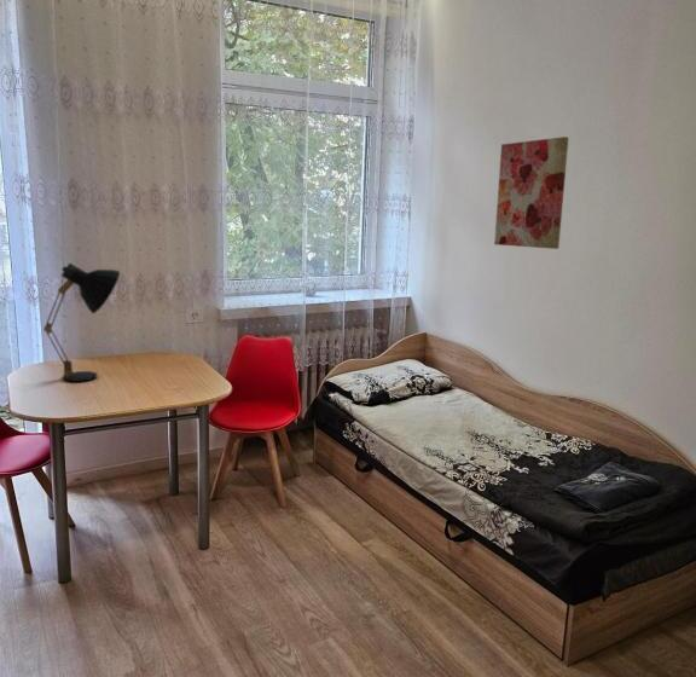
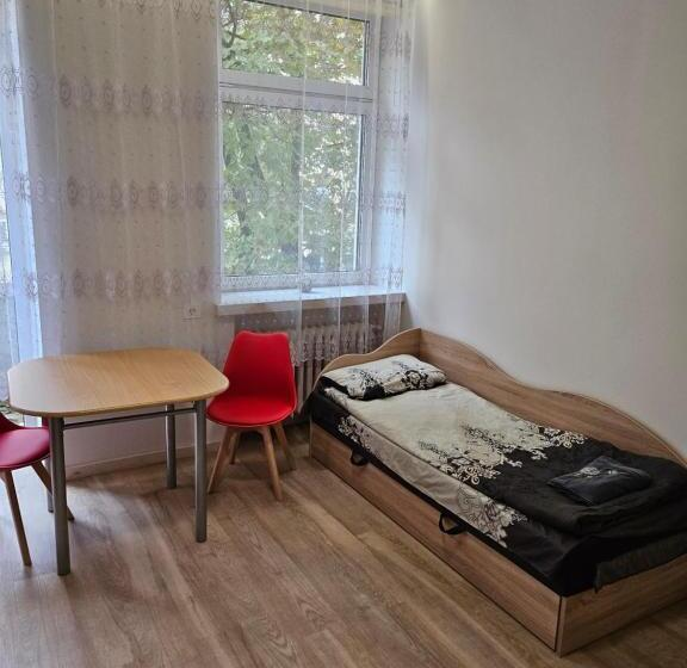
- desk lamp [42,262,121,383]
- wall art [493,135,569,250]
